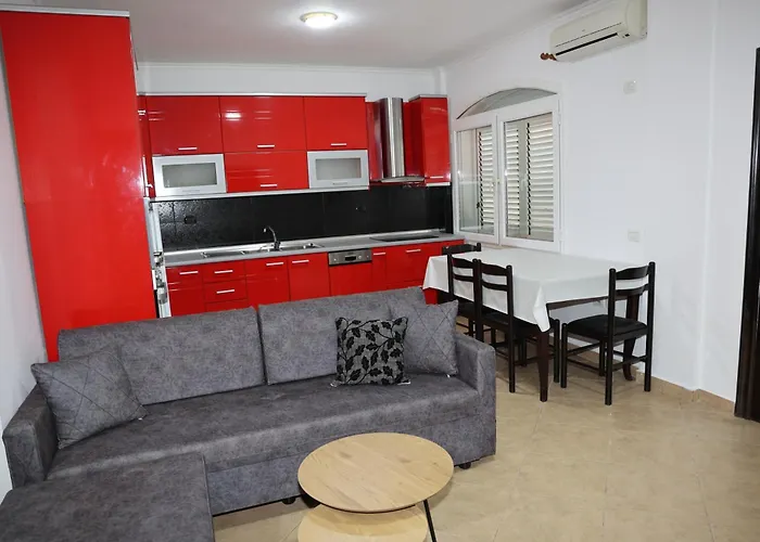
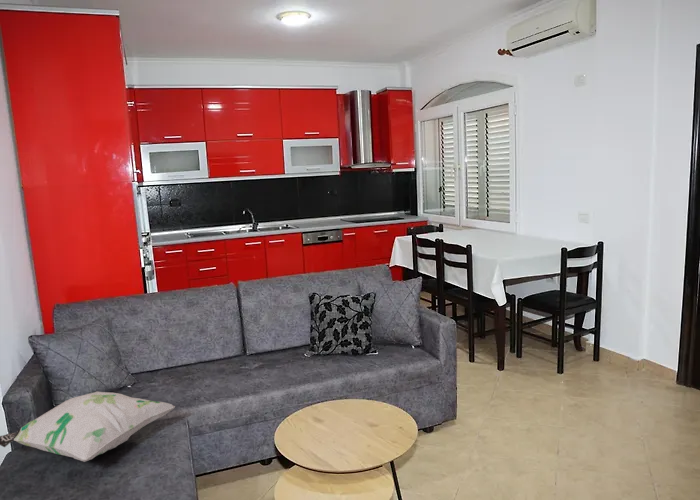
+ decorative pillow [0,391,176,463]
